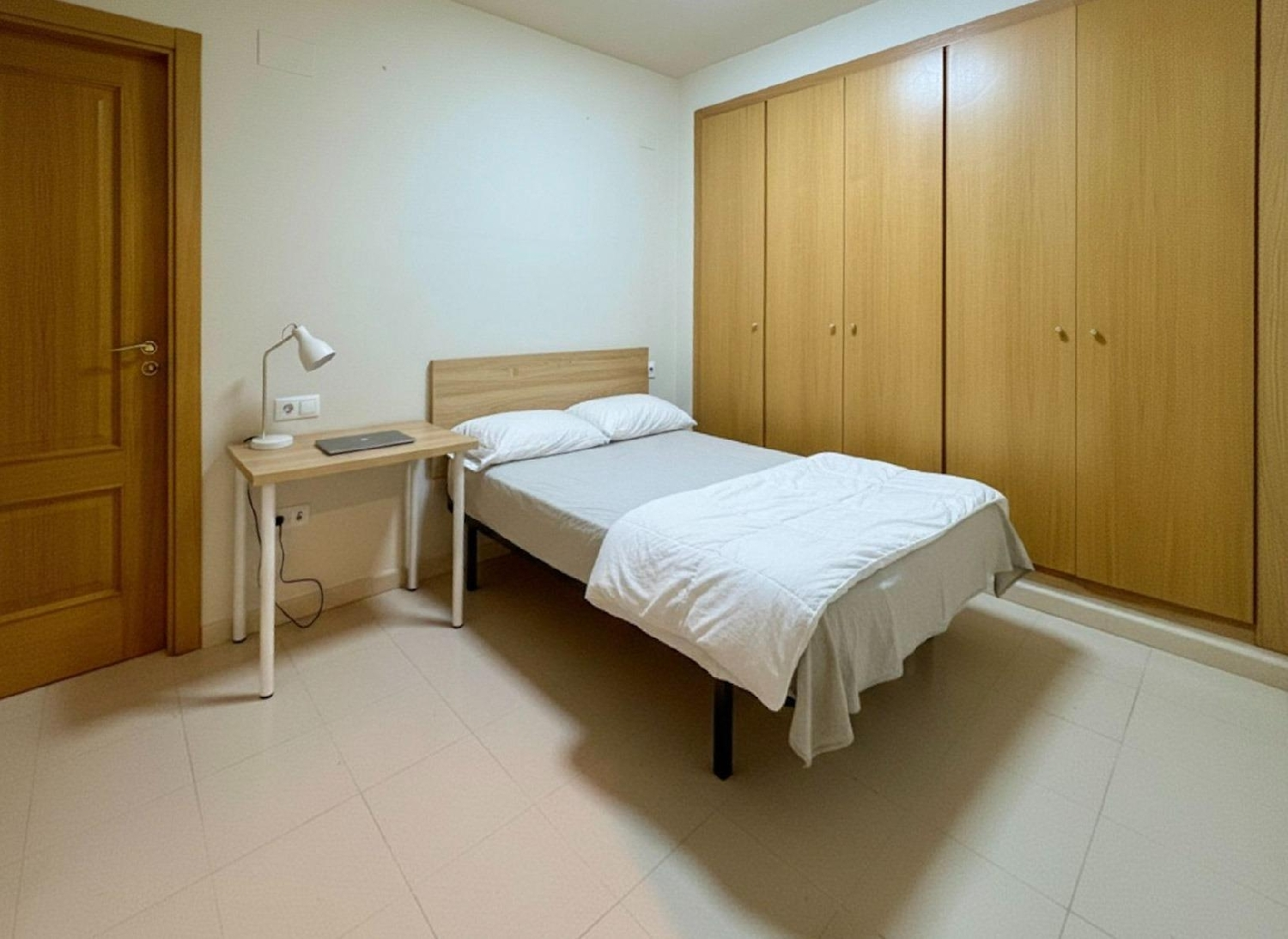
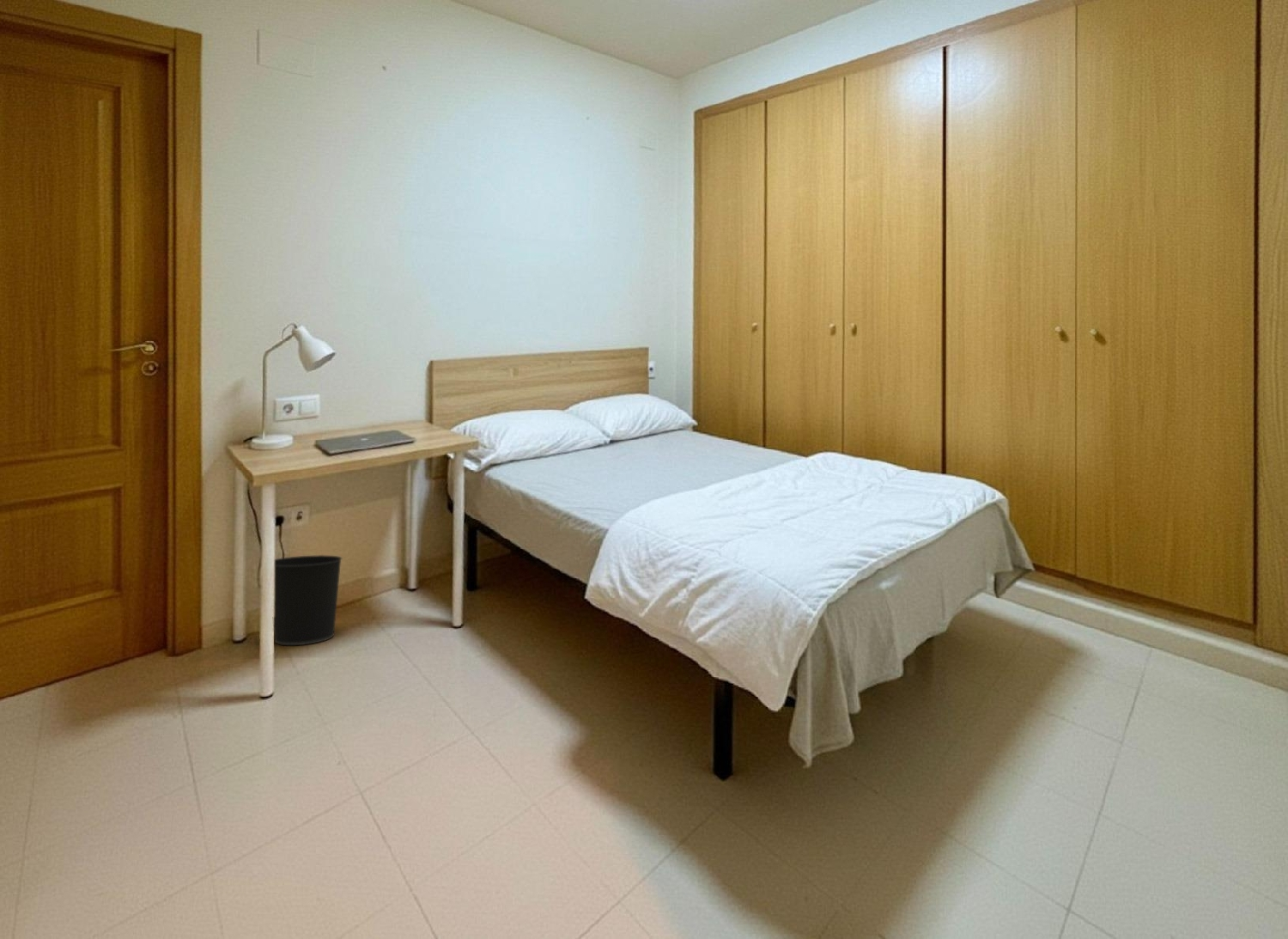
+ wastebasket [273,554,343,646]
